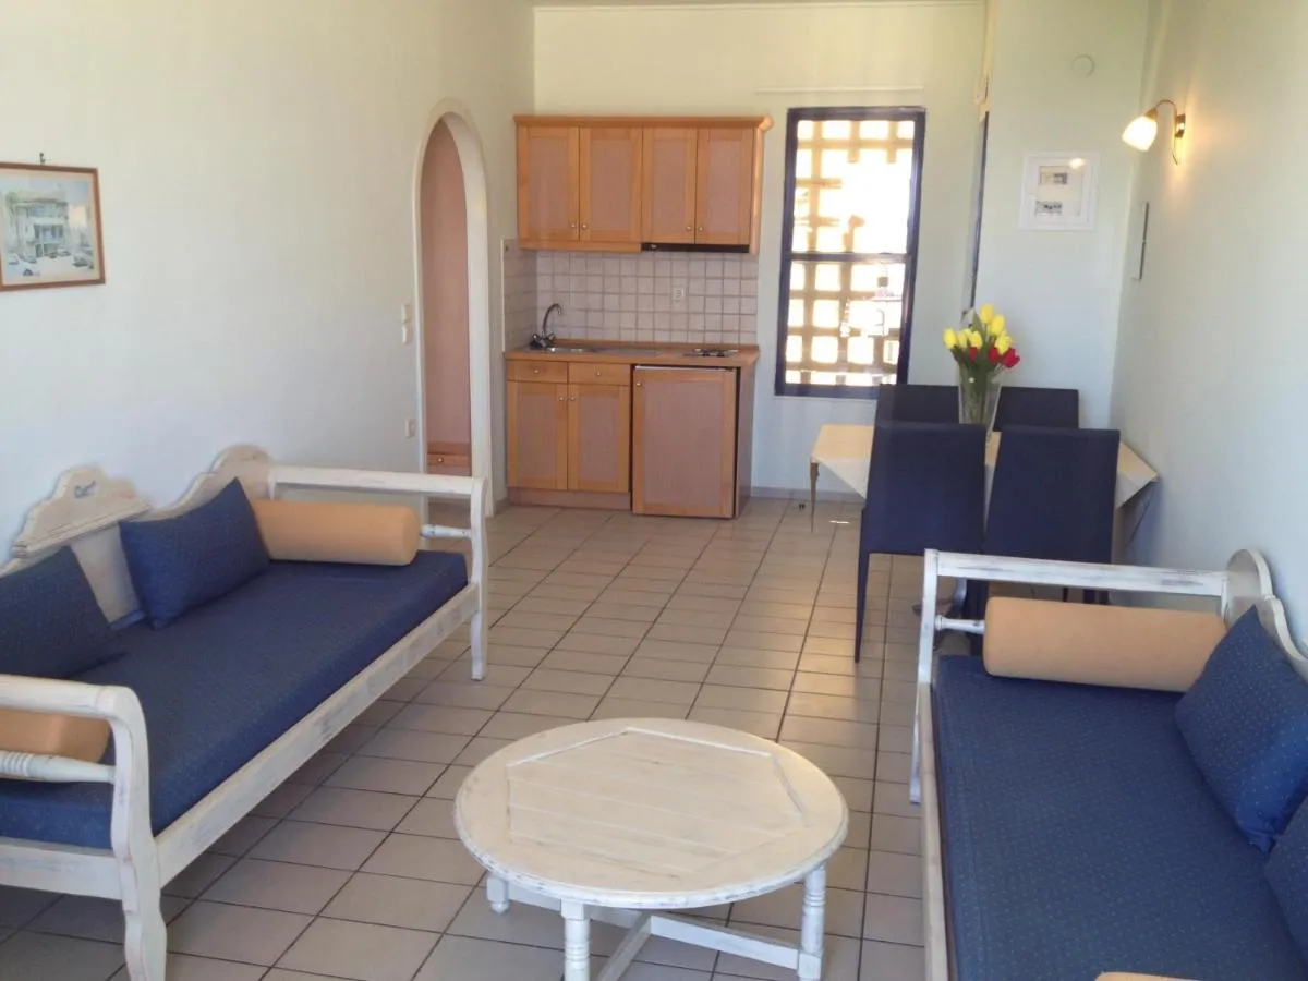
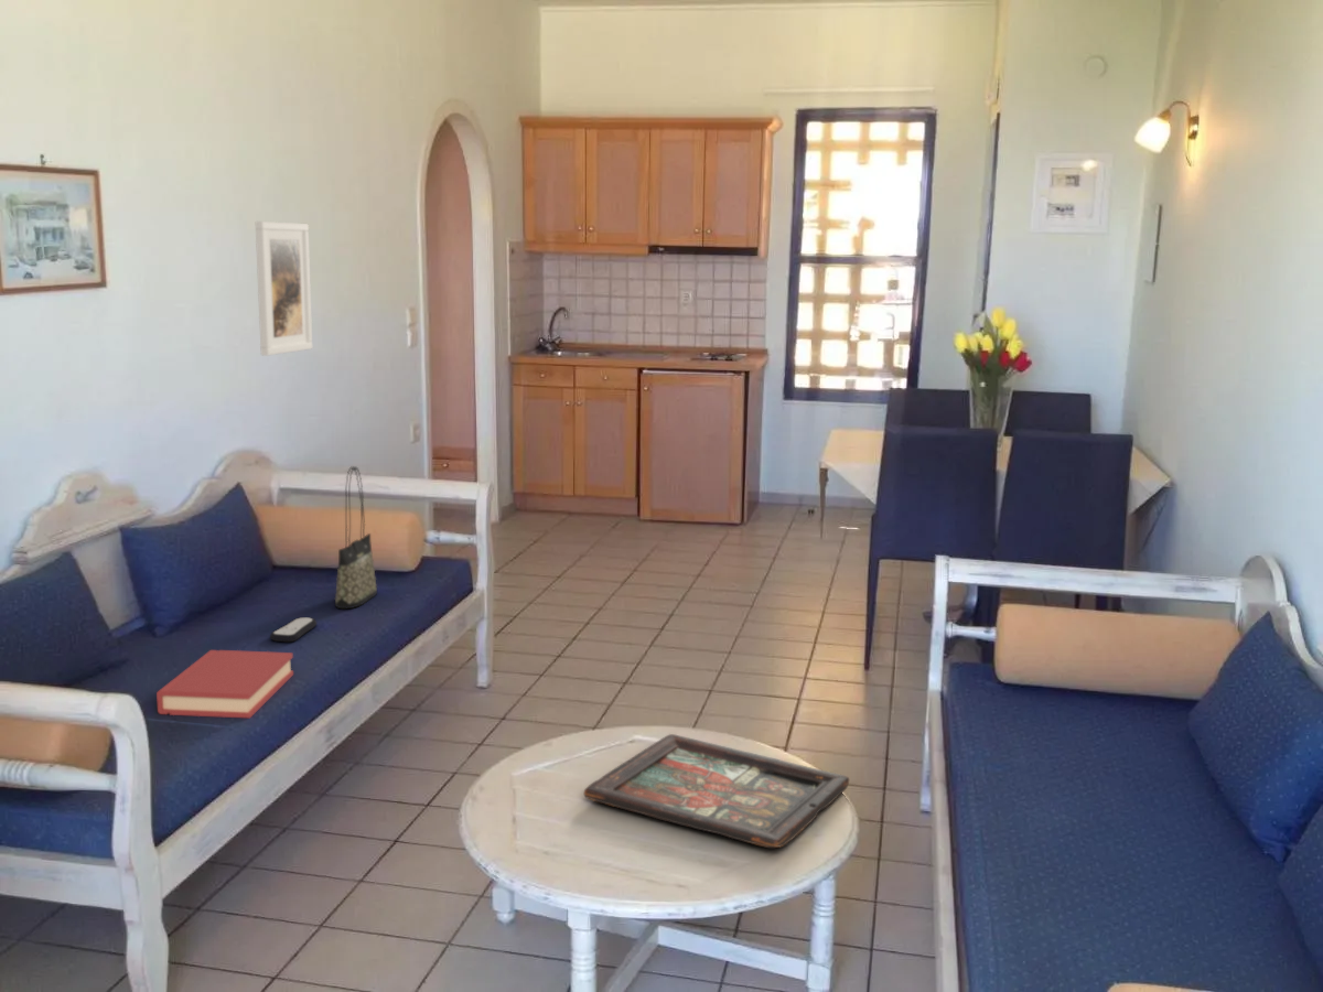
+ decorative tray [583,733,850,849]
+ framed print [255,220,313,357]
+ hardback book [155,649,294,719]
+ tote bag [334,465,378,610]
+ remote control [269,616,318,643]
